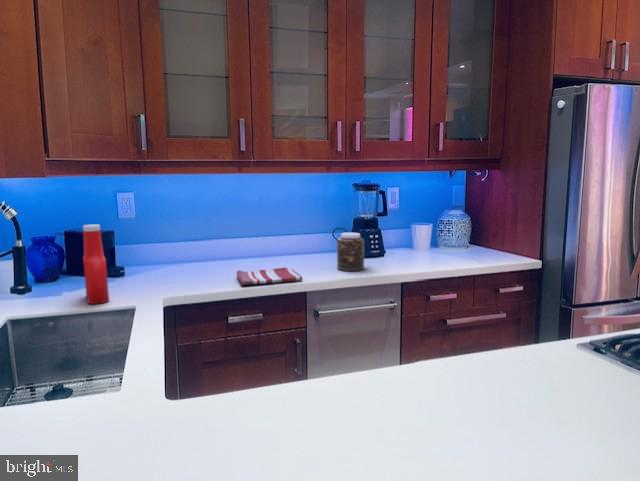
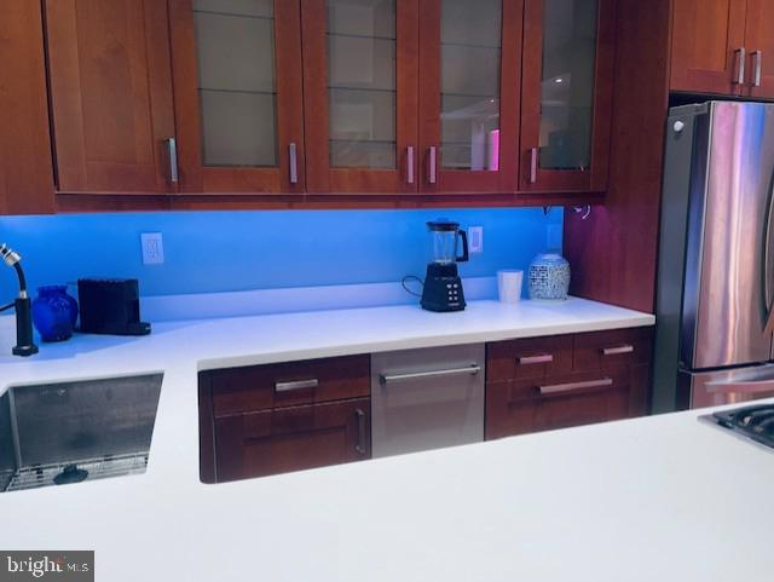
- dish towel [236,267,303,286]
- jar [336,232,365,272]
- soap bottle [82,224,110,305]
